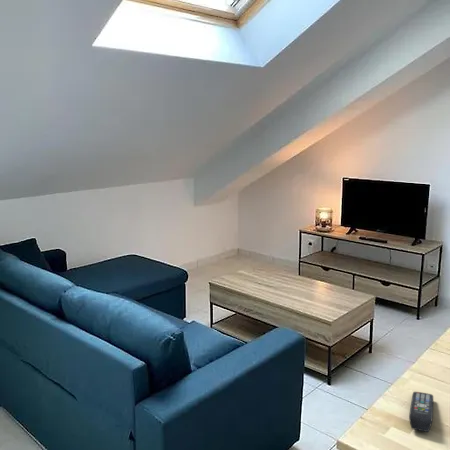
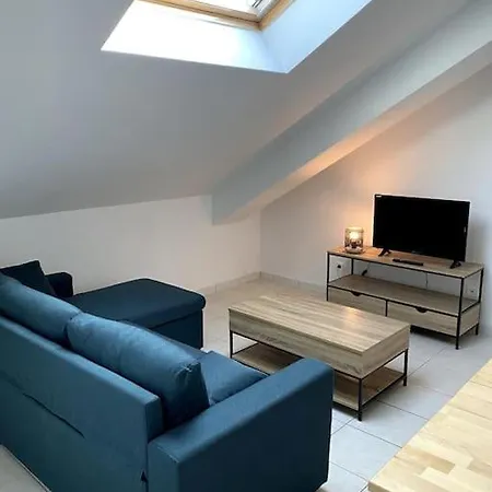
- remote control [408,391,434,433]
